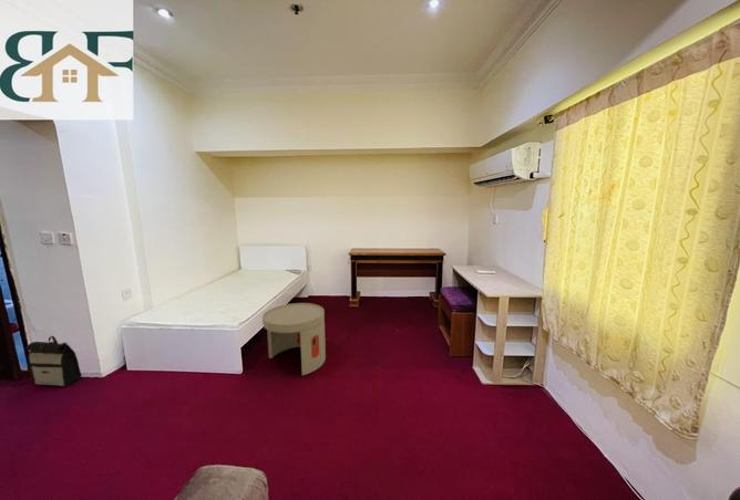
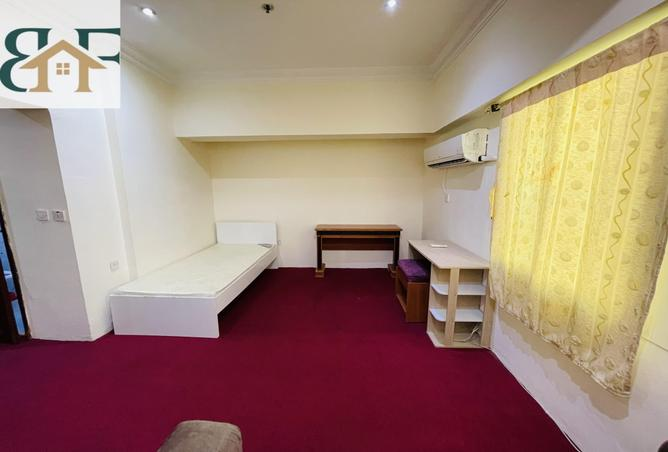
- side table [261,302,327,376]
- backpack [24,335,82,387]
